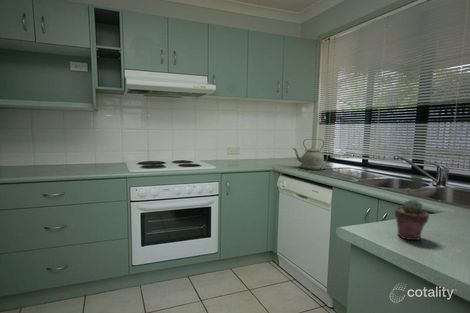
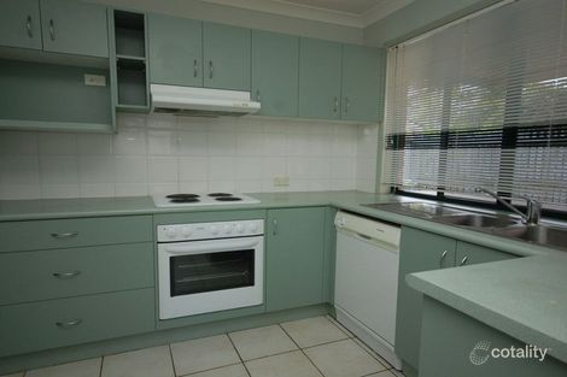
- potted succulent [394,199,430,241]
- kettle [292,138,327,171]
